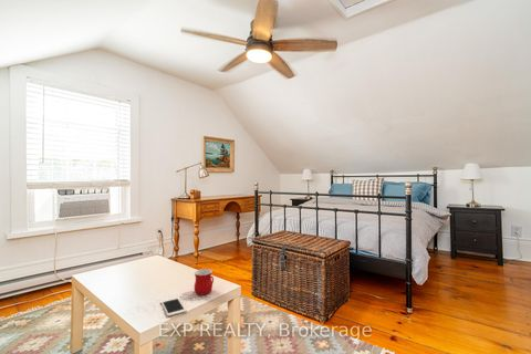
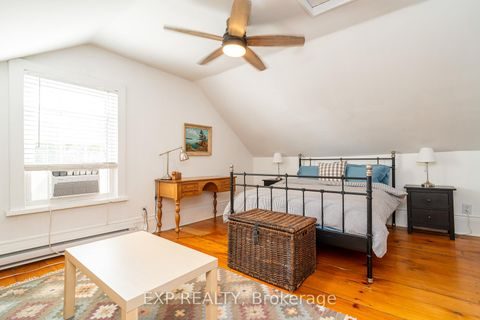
- cell phone [160,295,187,317]
- mug [194,268,215,295]
